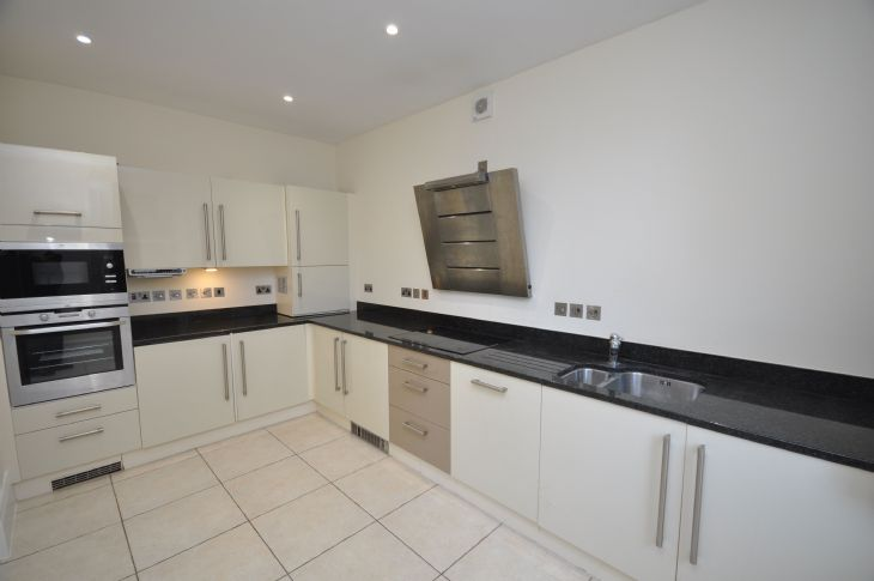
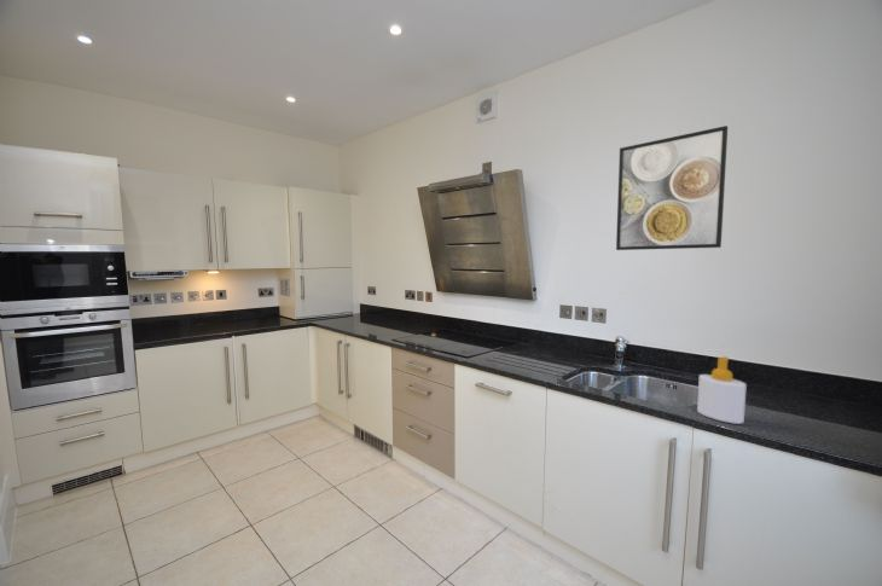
+ soap bottle [696,355,748,425]
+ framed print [615,124,729,251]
